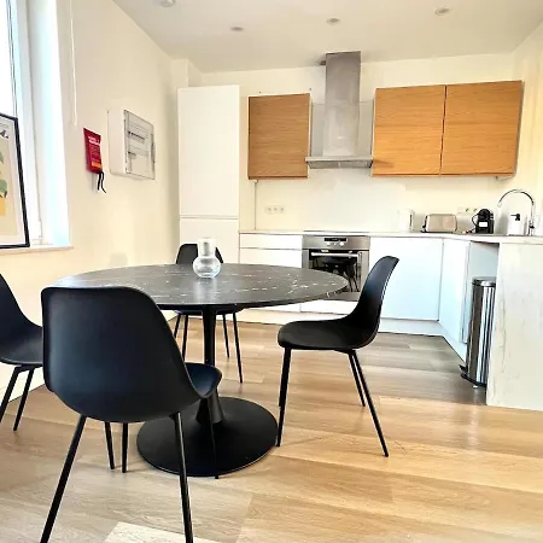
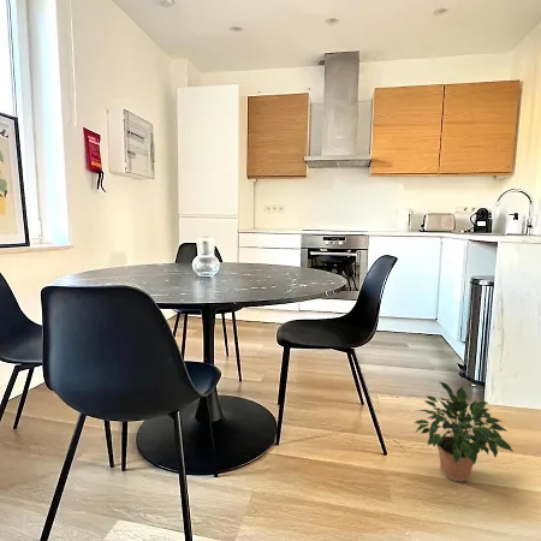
+ potted plant [412,381,515,483]
